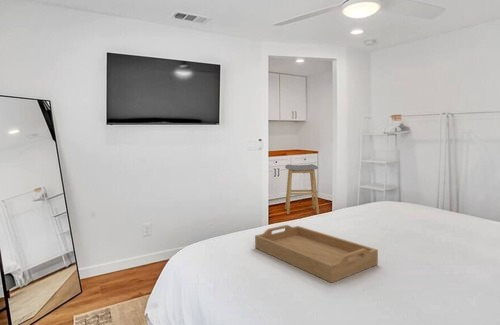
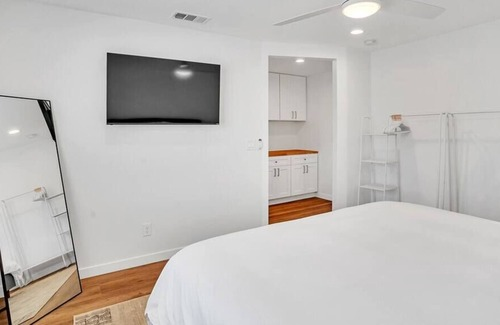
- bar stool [284,163,320,215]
- serving tray [254,224,379,284]
